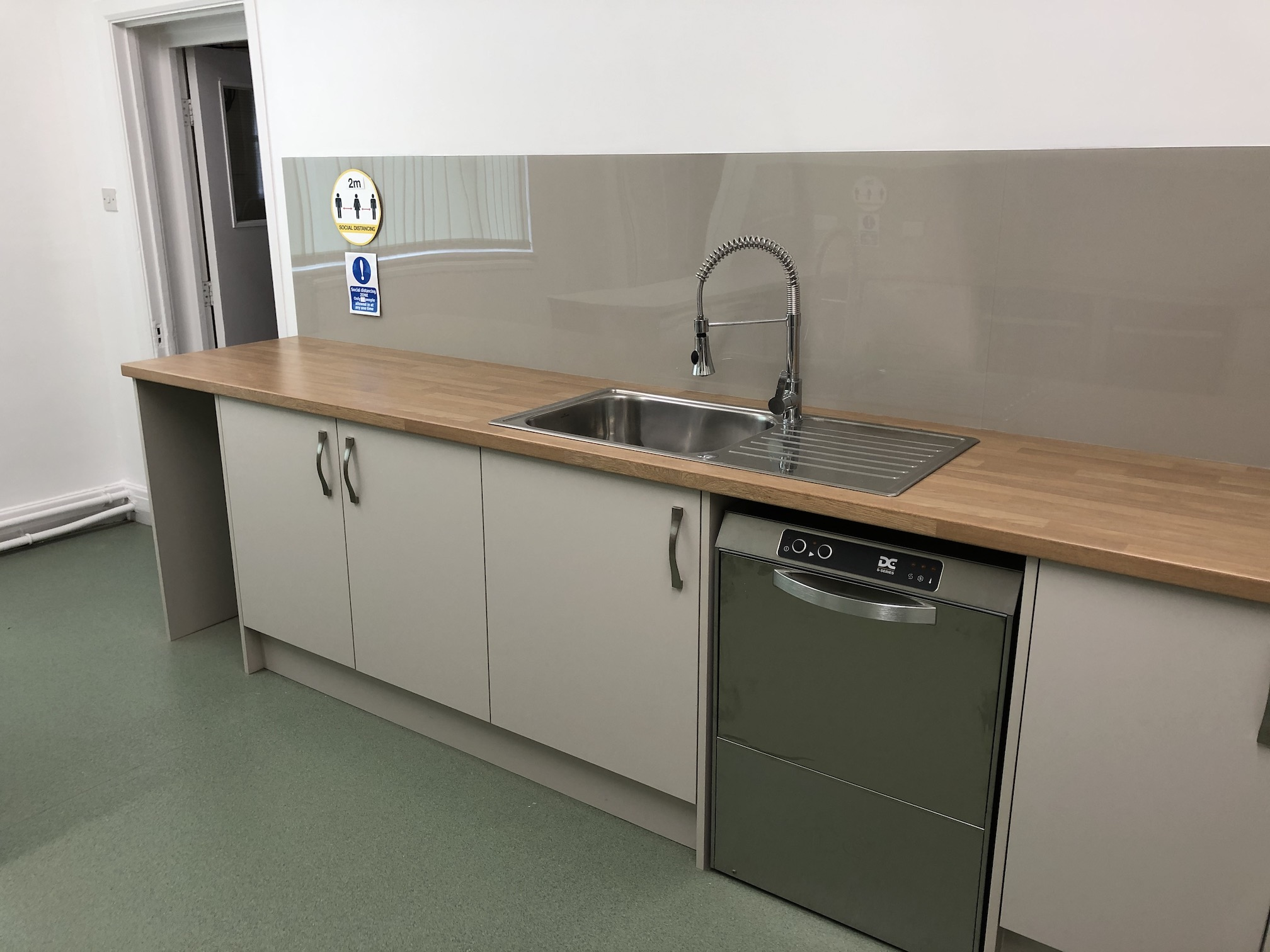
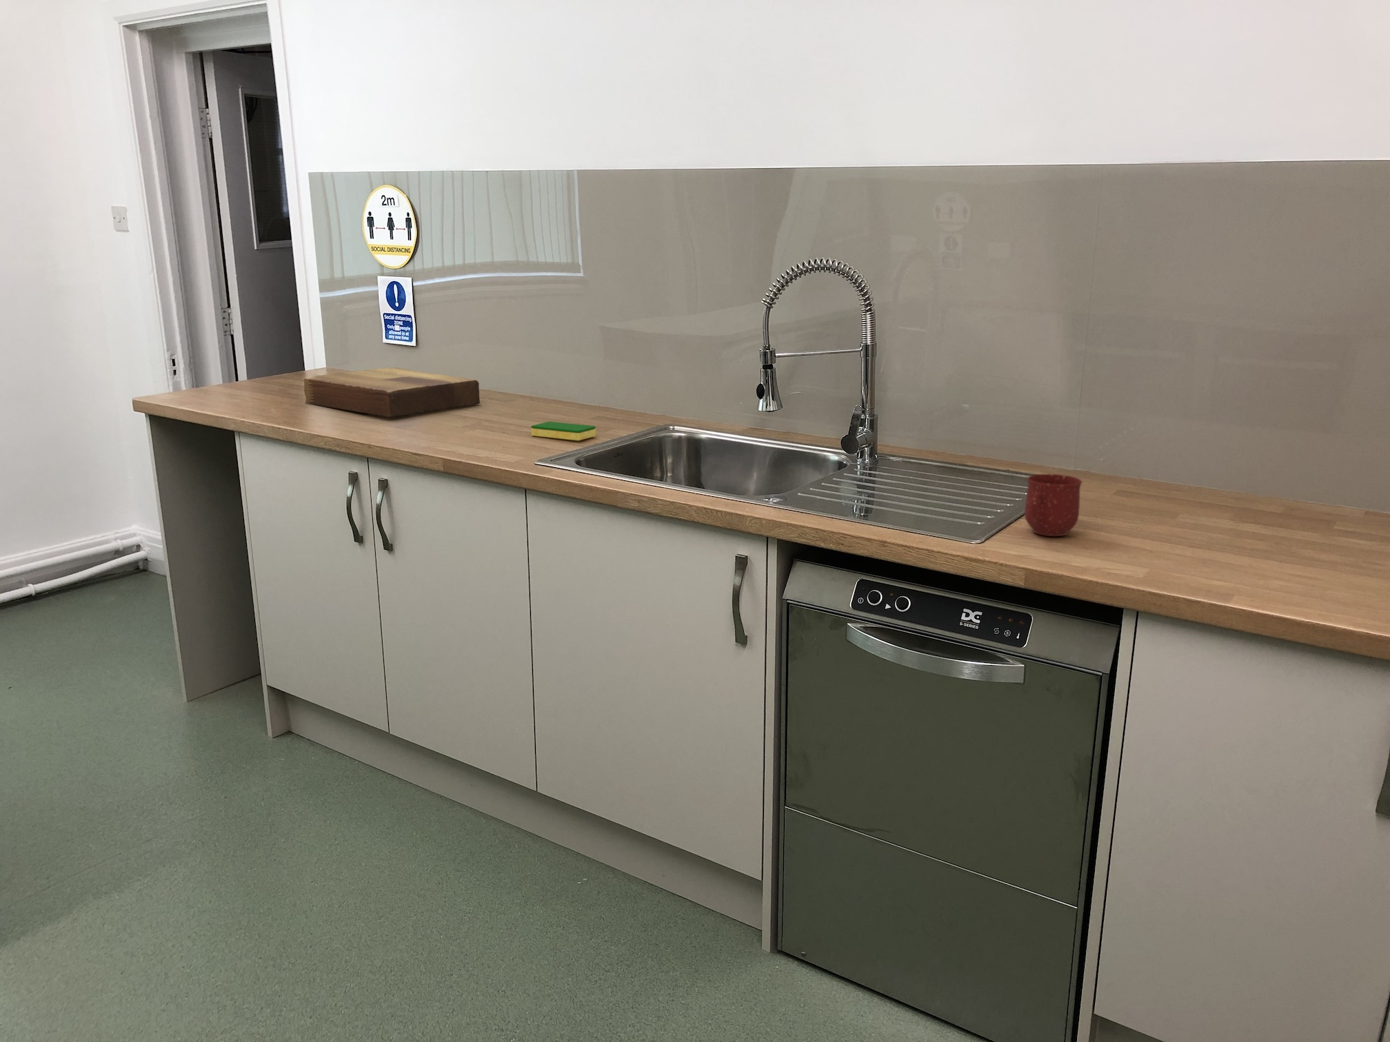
+ cutting board [303,367,480,418]
+ mug [1023,474,1082,536]
+ dish sponge [530,421,596,441]
